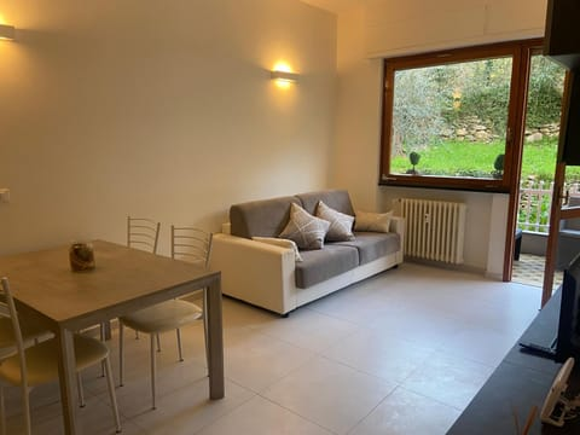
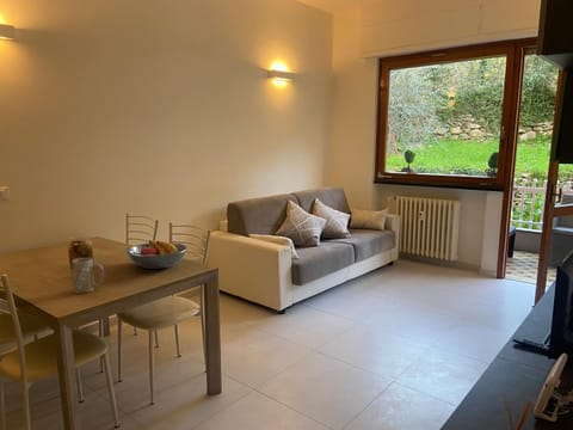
+ mug [70,257,105,295]
+ fruit bowl [125,239,189,270]
